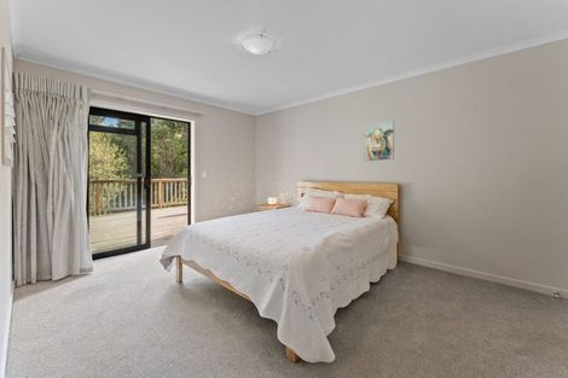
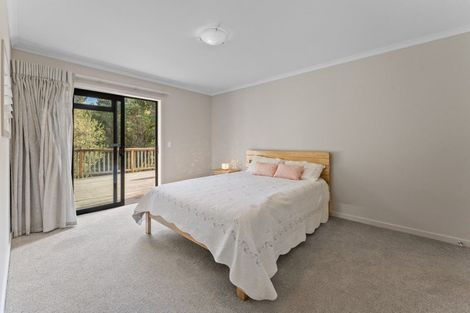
- wall art [363,120,395,162]
